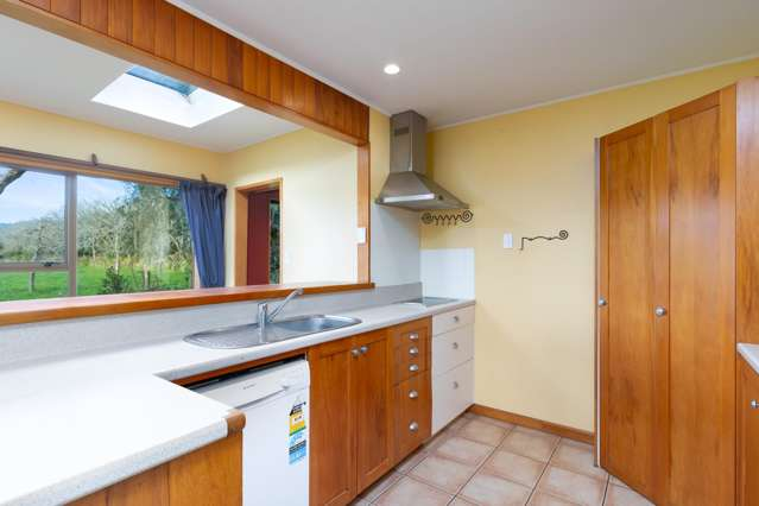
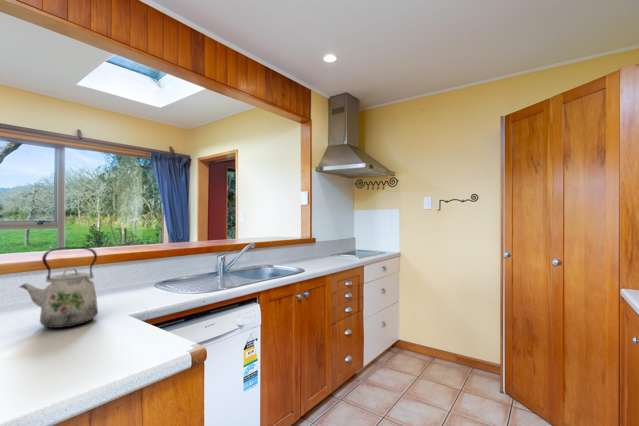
+ kettle [18,246,99,329]
